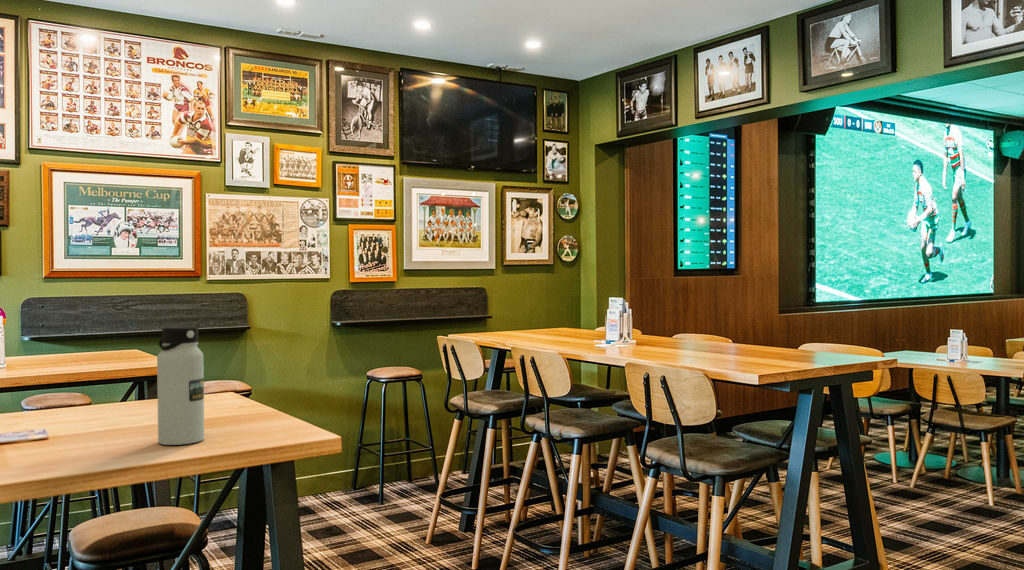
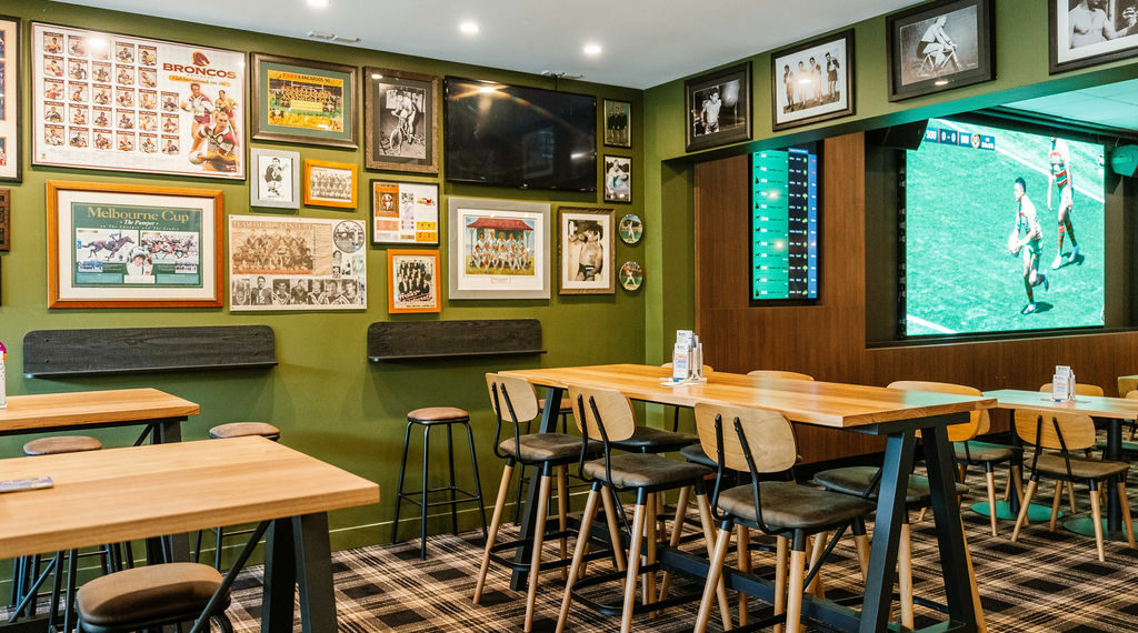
- water bottle [156,325,205,446]
